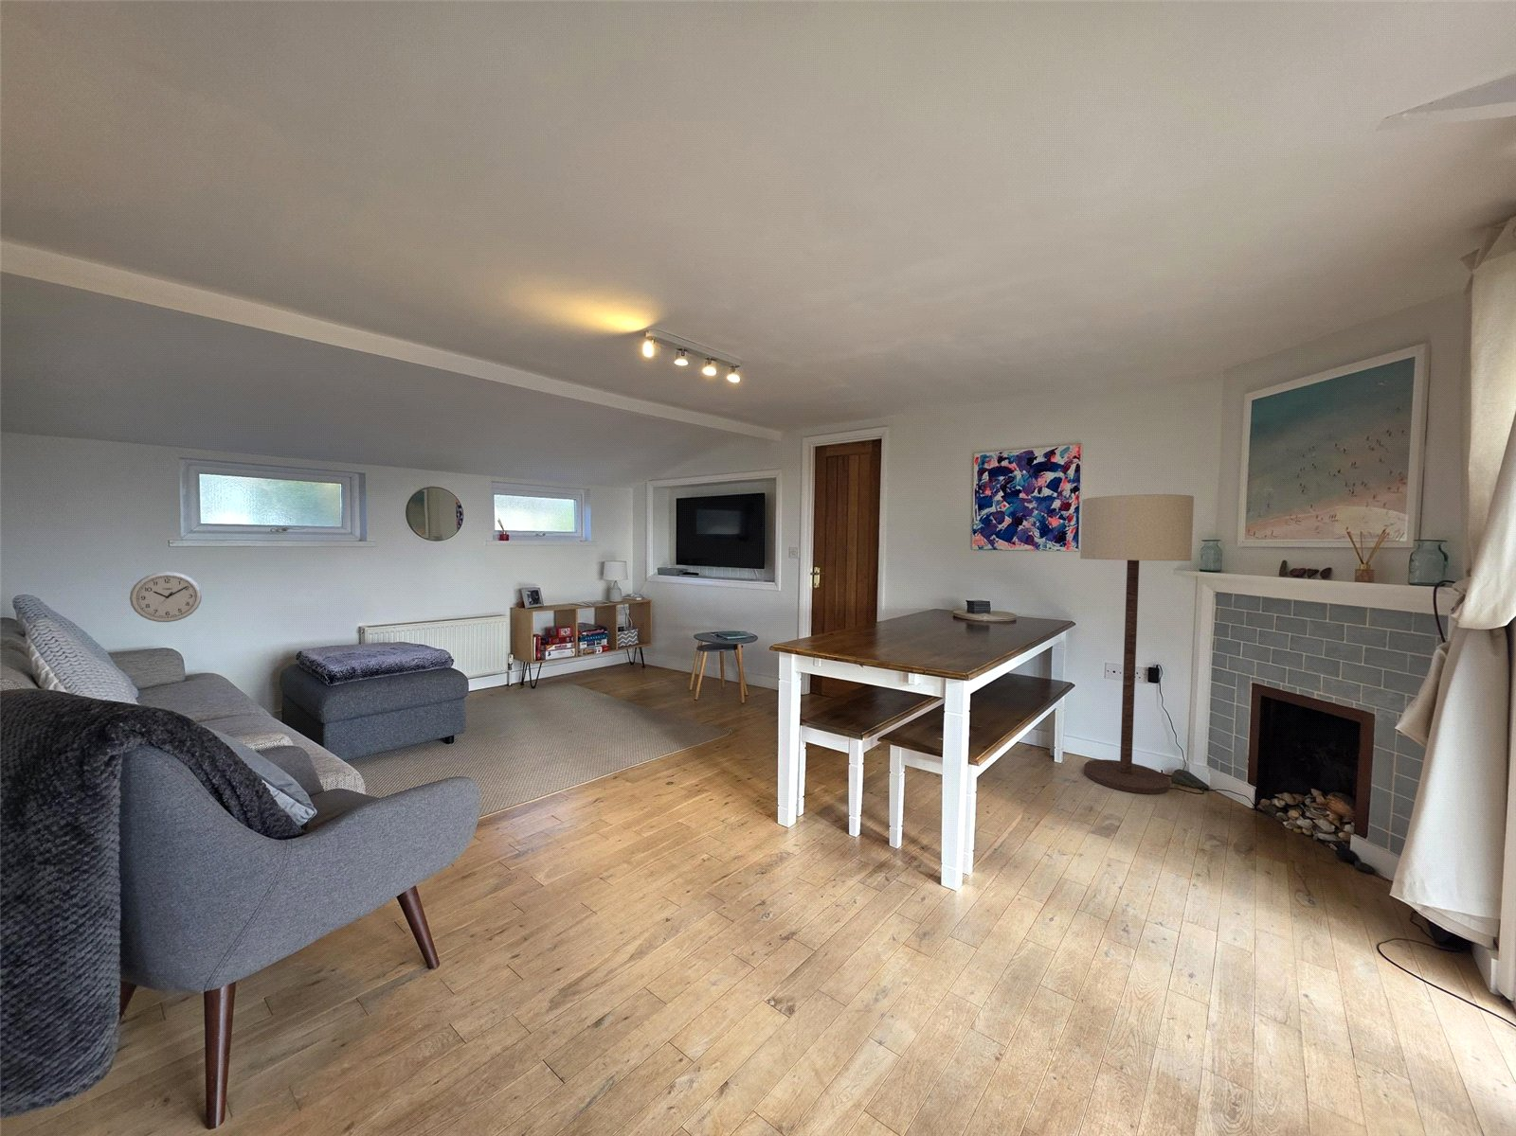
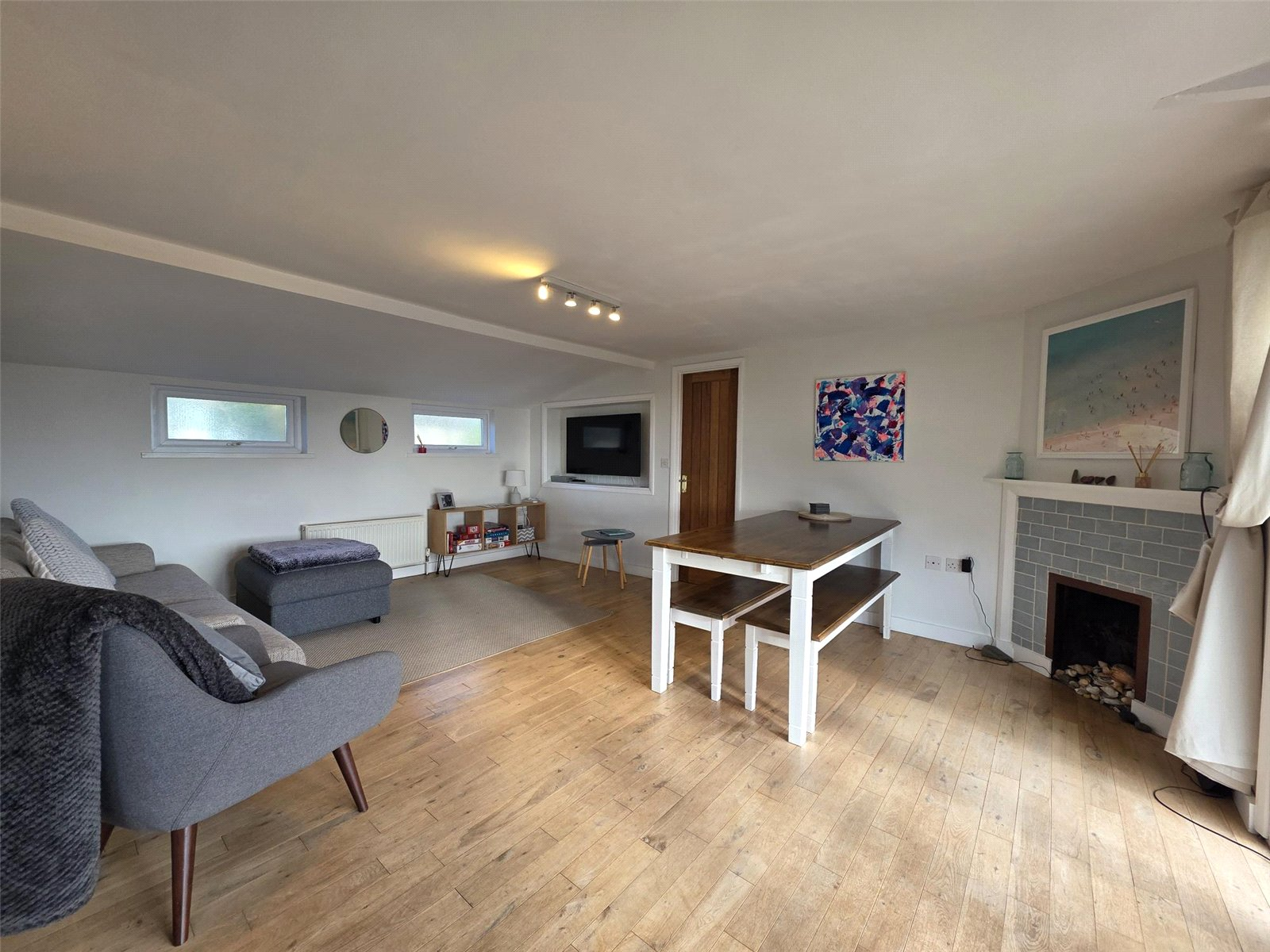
- wall clock [129,570,203,623]
- floor lamp [1079,493,1195,795]
